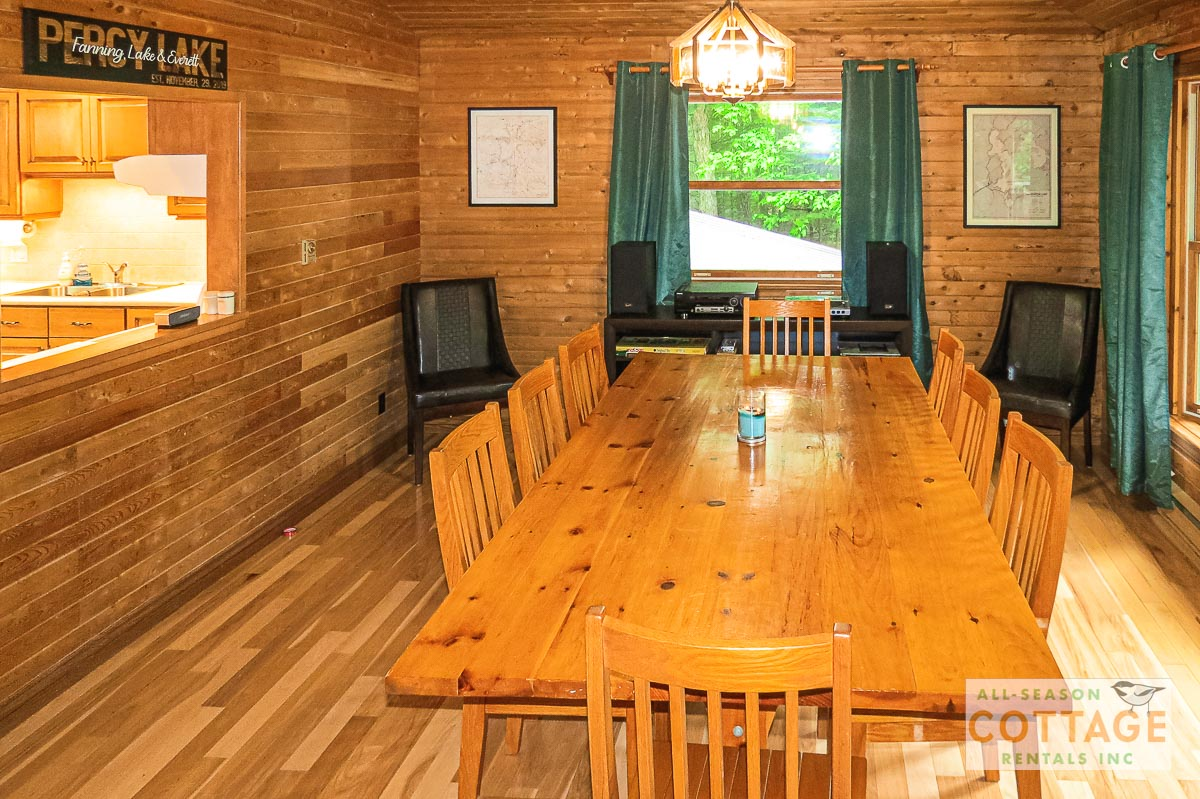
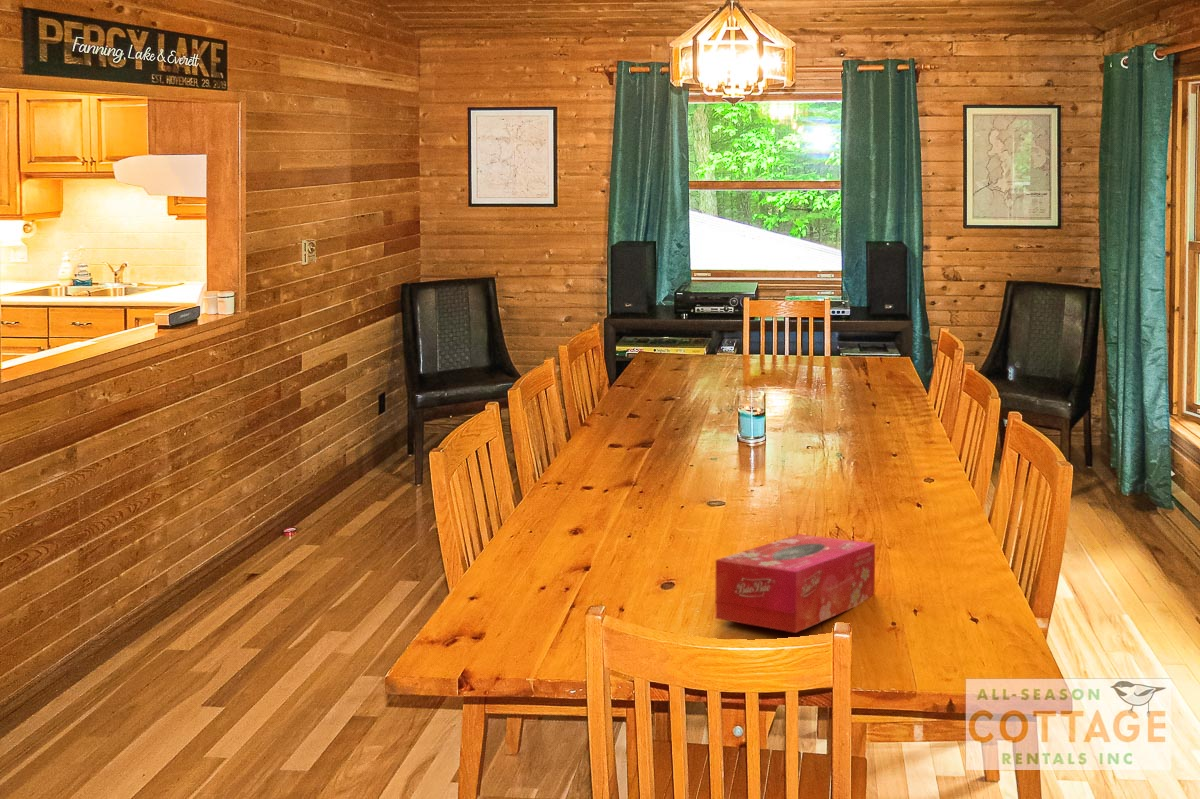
+ tissue box [715,533,876,634]
